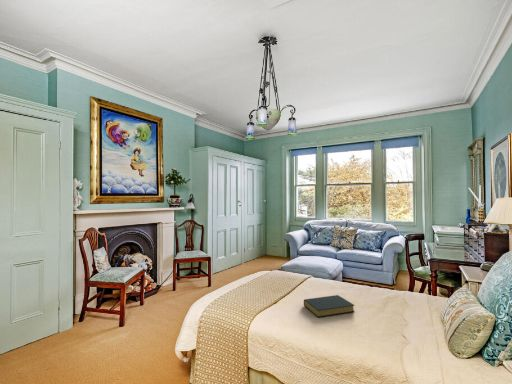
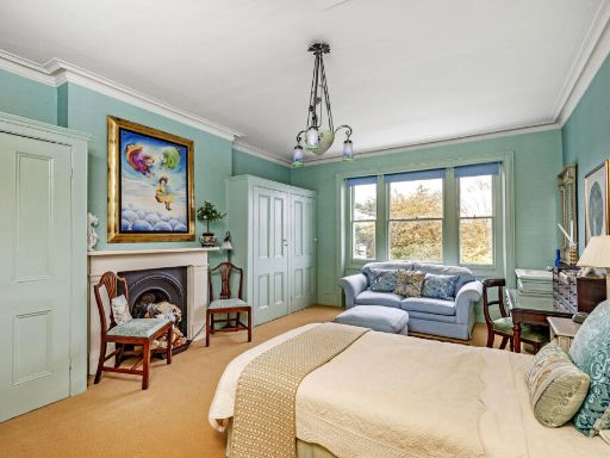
- hardback book [303,294,356,318]
